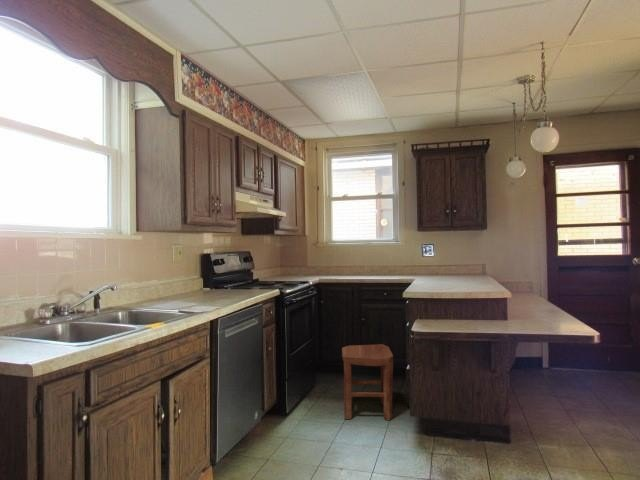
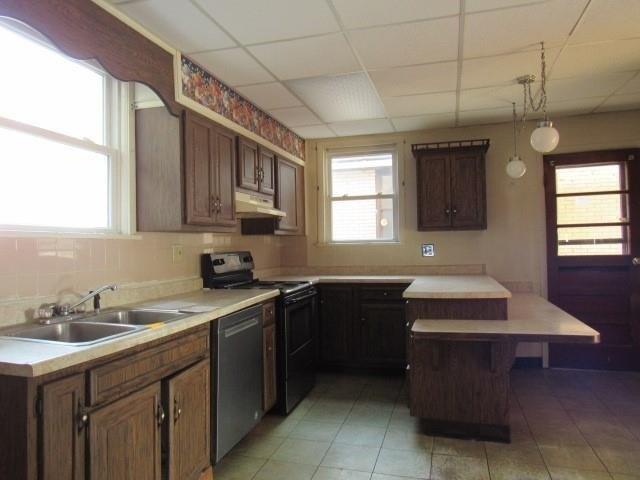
- stool [341,343,394,421]
